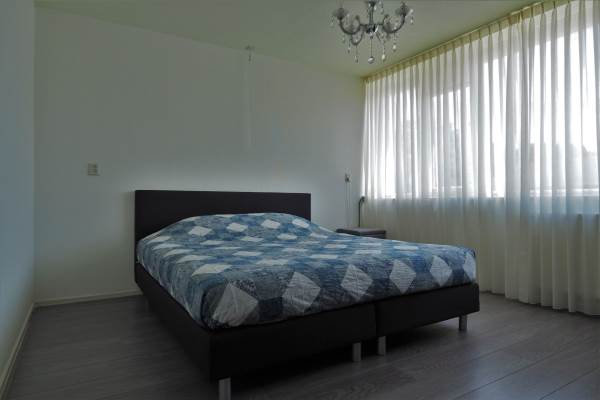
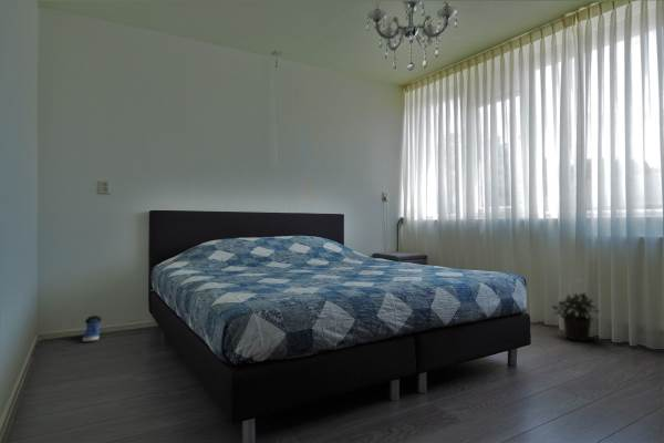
+ sneaker [82,315,103,342]
+ potted plant [551,291,600,342]
